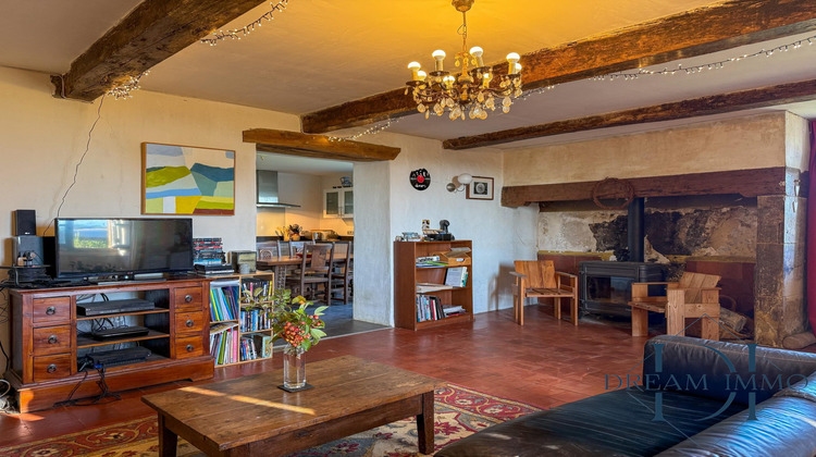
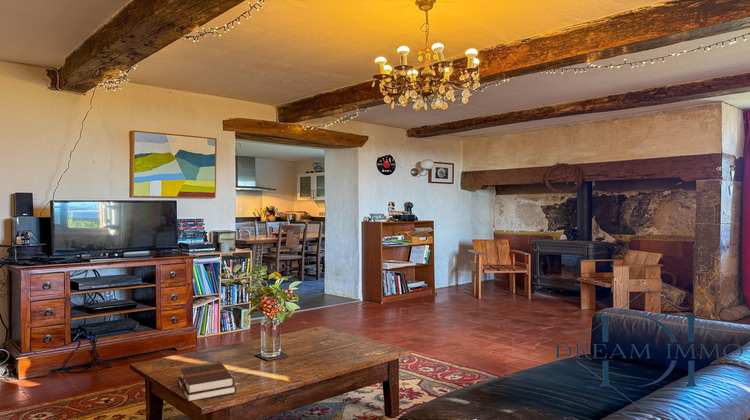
+ hardback book [177,362,237,403]
